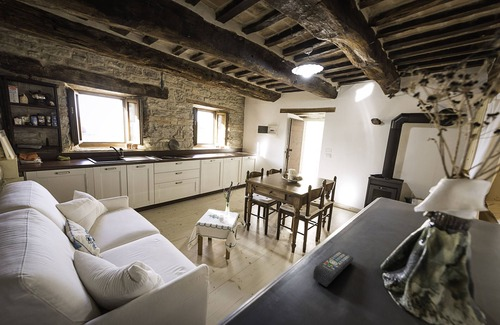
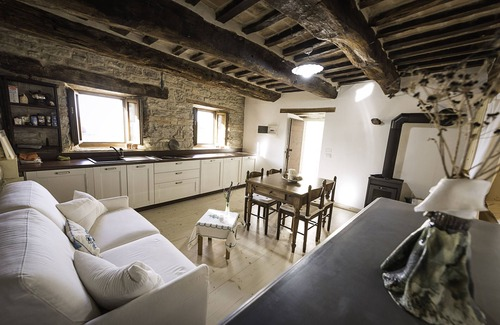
- remote control [312,250,354,288]
